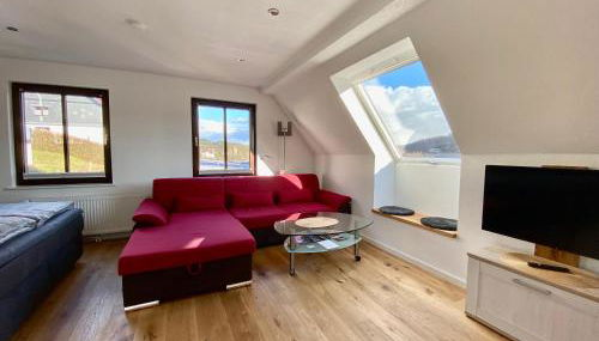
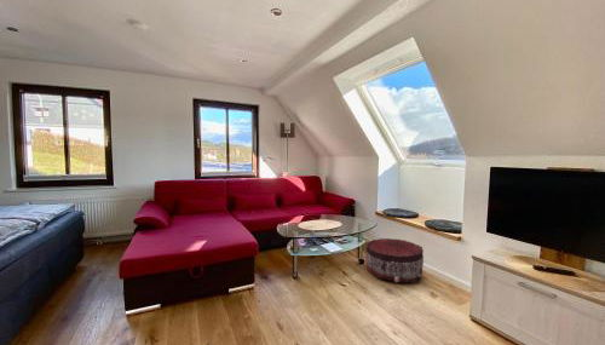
+ pouf [364,237,425,284]
